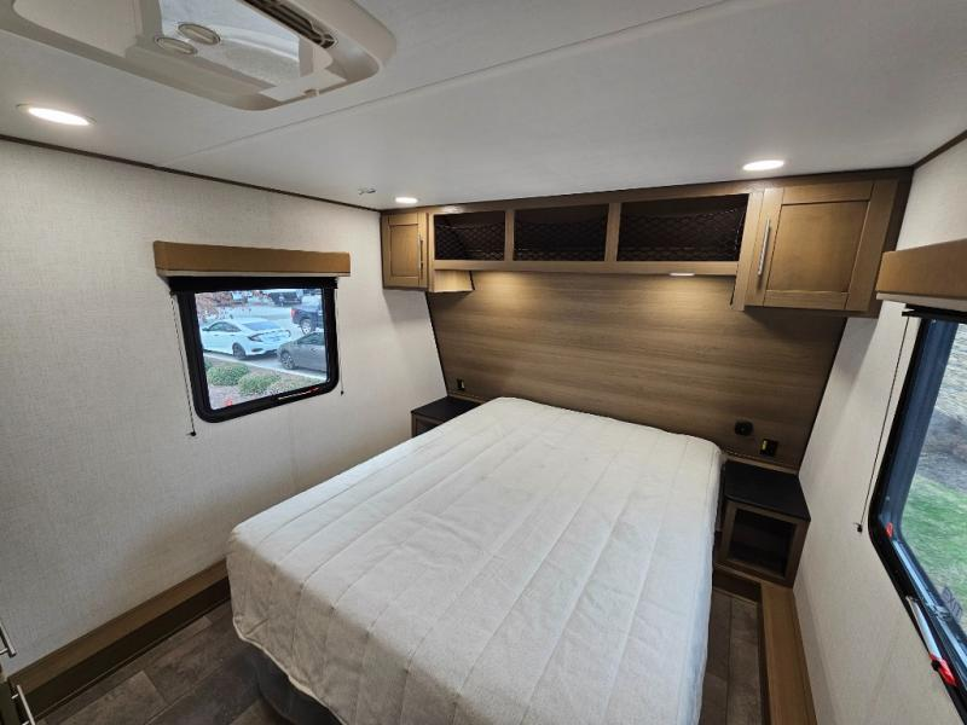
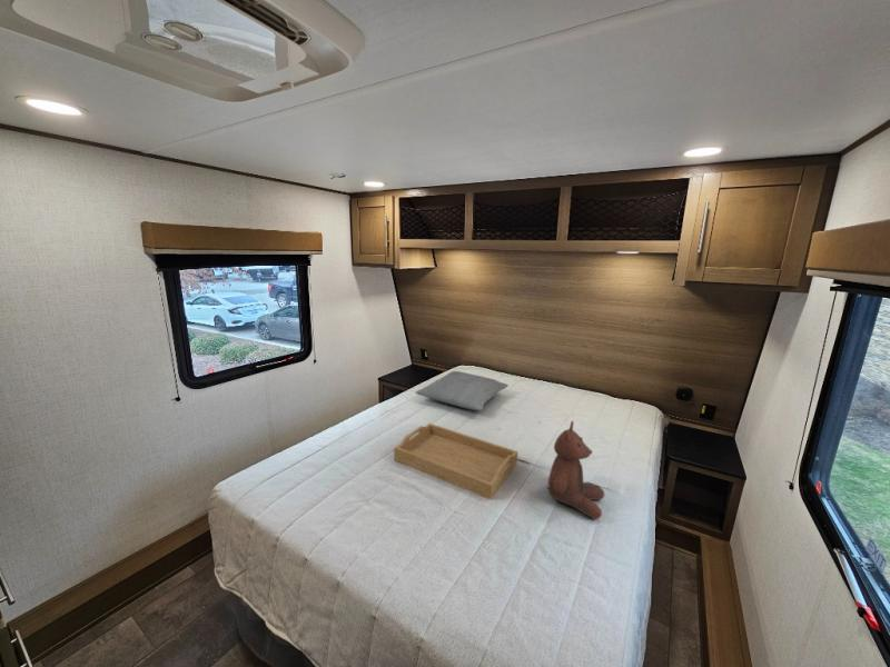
+ serving tray [393,422,518,500]
+ pillow [415,370,510,411]
+ stuffed bear [547,420,605,520]
